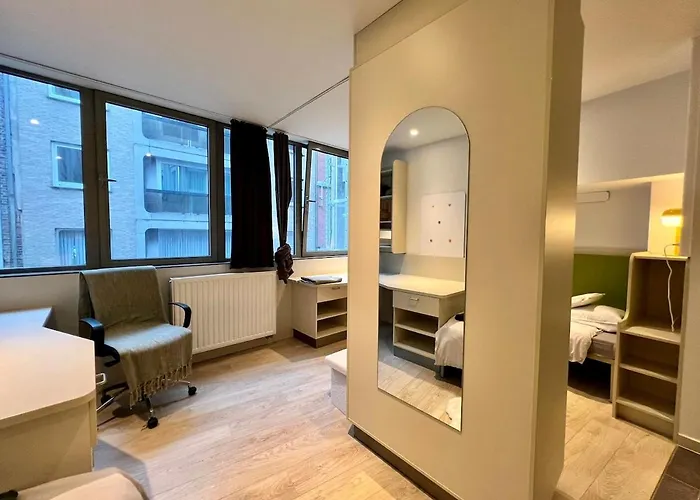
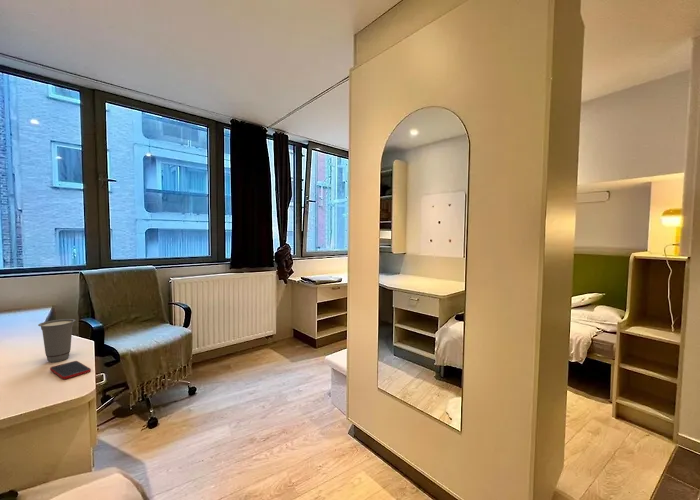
+ cup [37,318,77,363]
+ cell phone [49,360,92,380]
